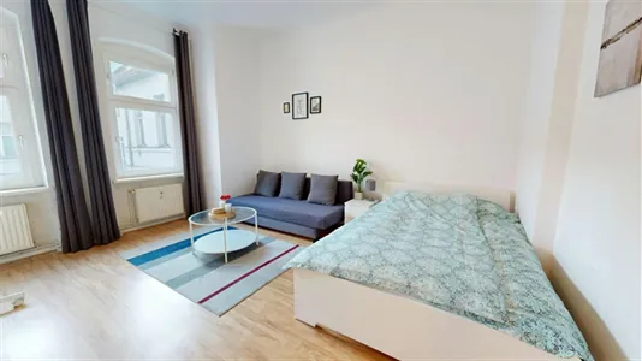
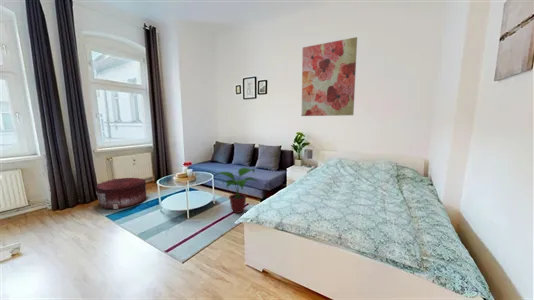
+ potted plant [212,167,259,214]
+ wall art [301,36,358,117]
+ pouf [95,177,147,210]
